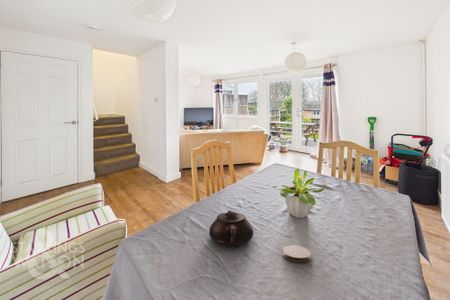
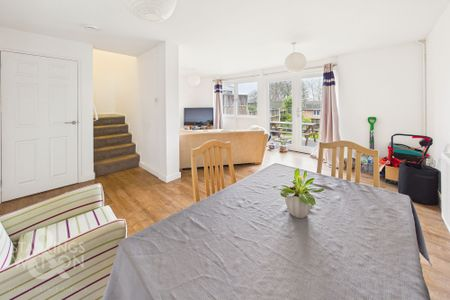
- teapot [208,210,254,247]
- coaster [282,244,312,263]
